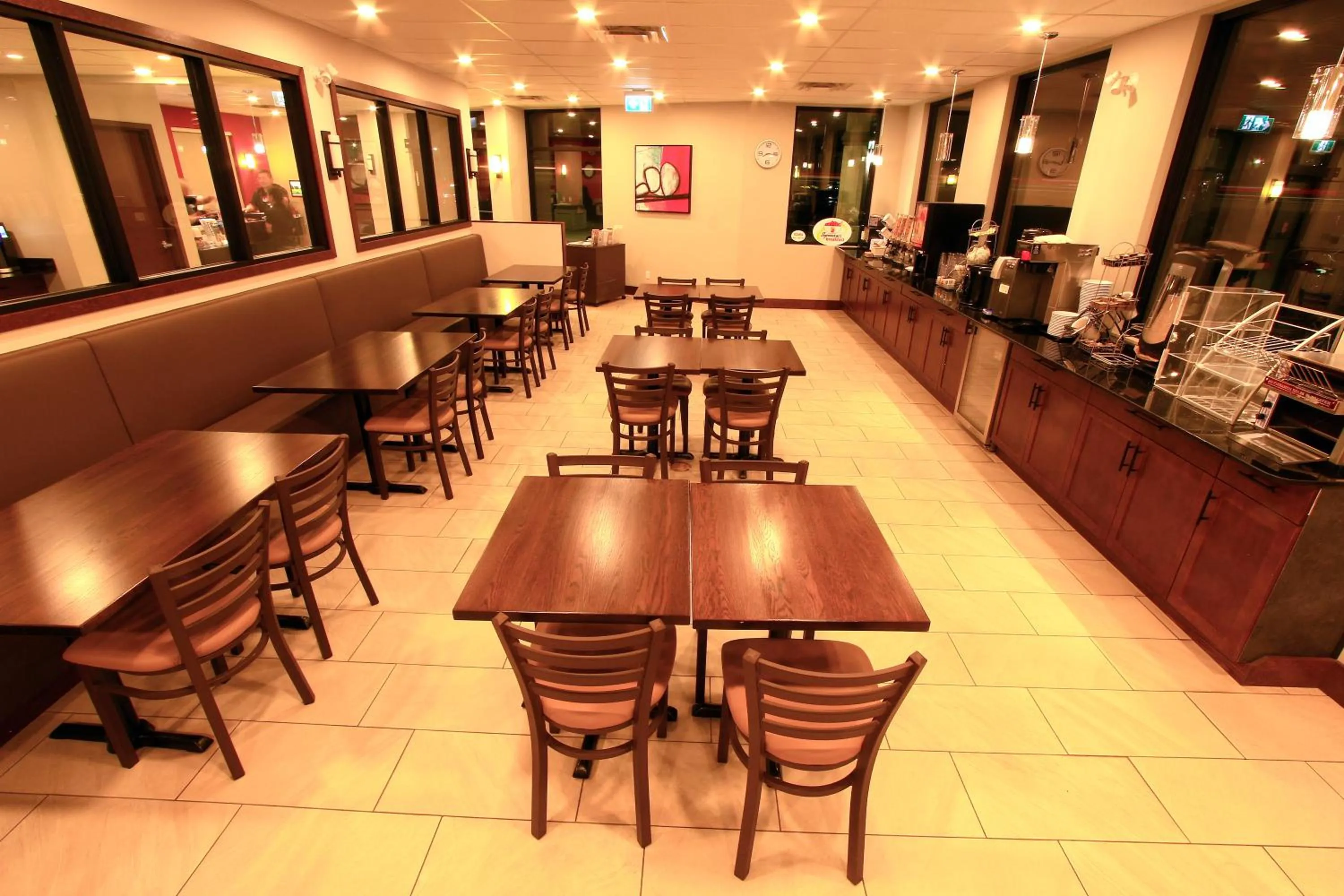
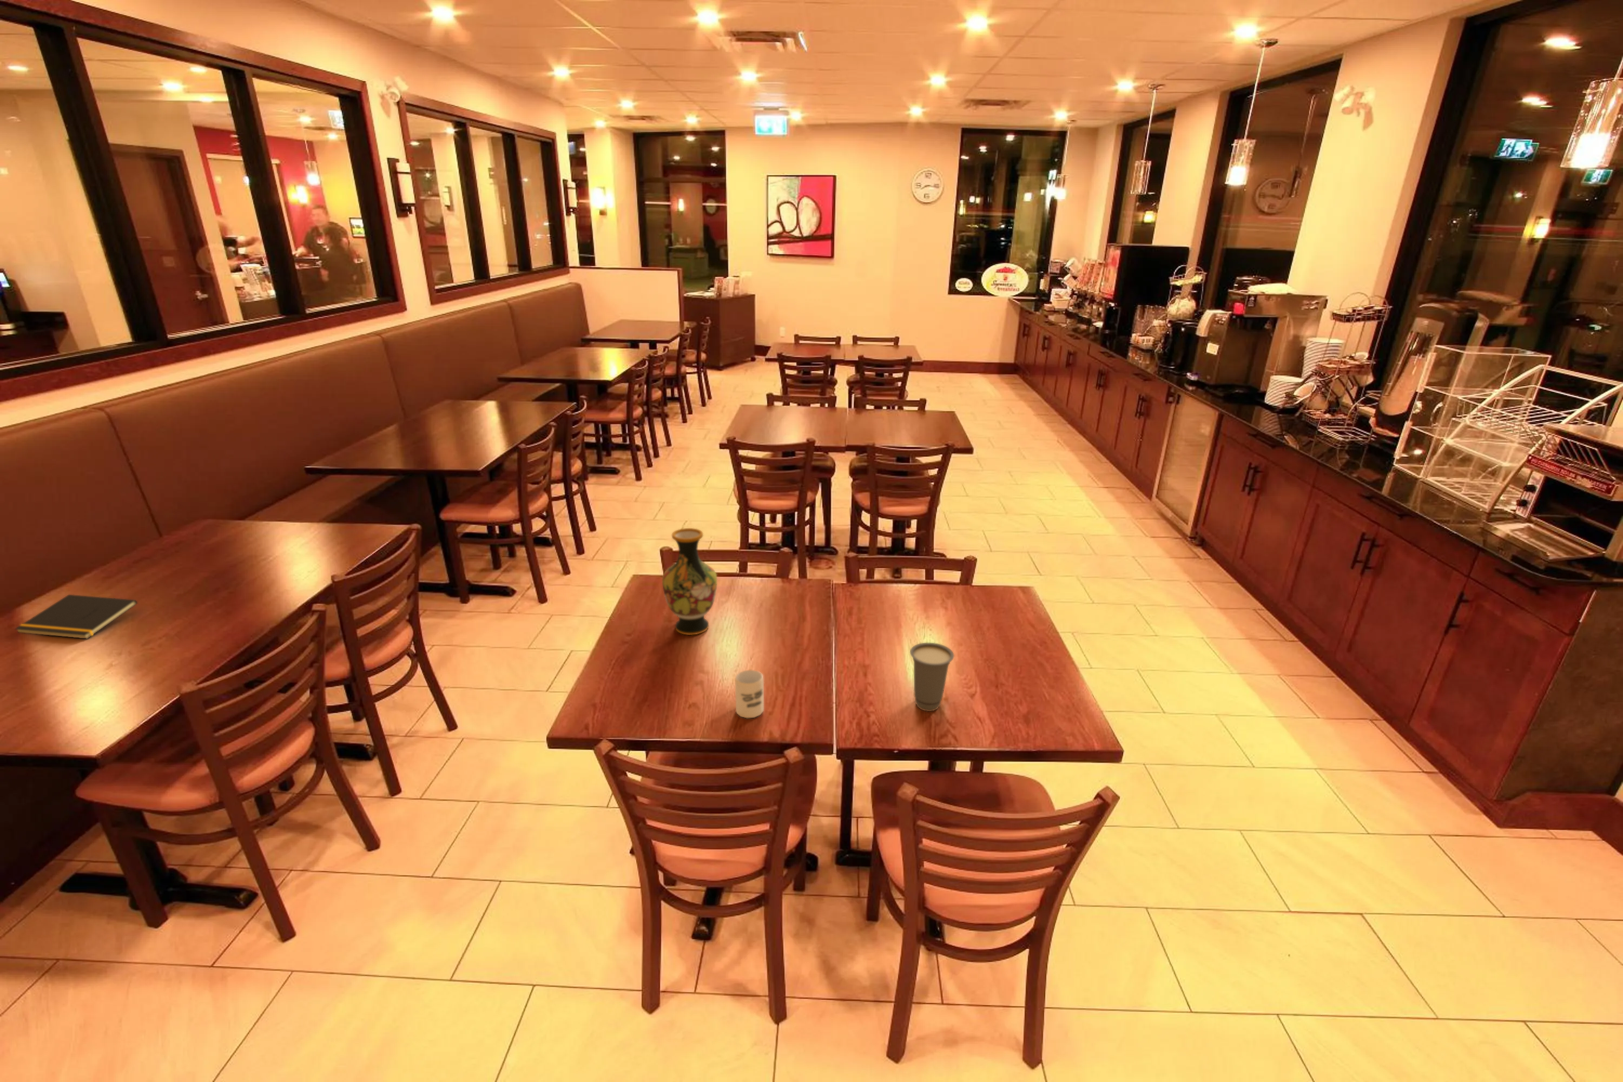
+ notepad [14,594,138,640]
+ vase [662,528,717,635]
+ cup [909,642,955,712]
+ cup [734,669,764,719]
